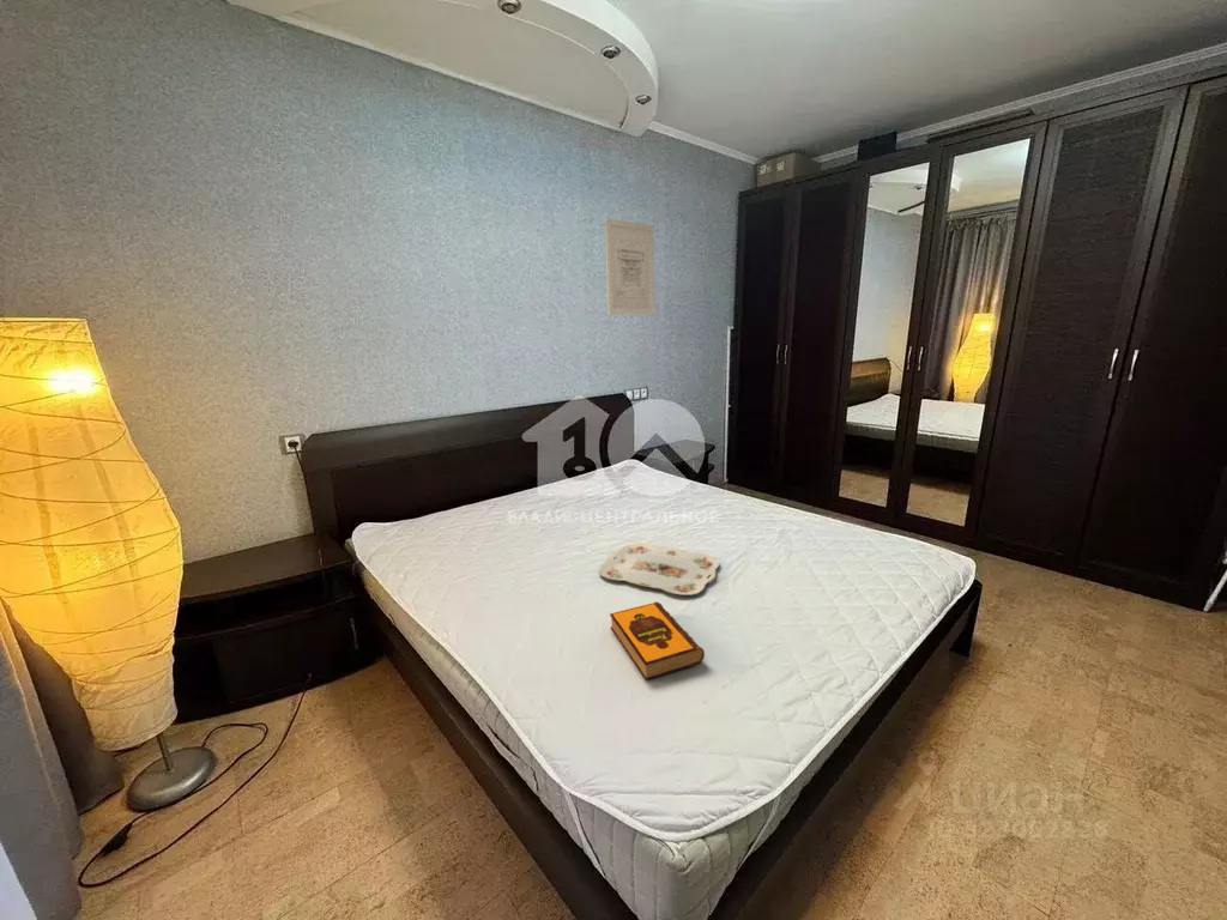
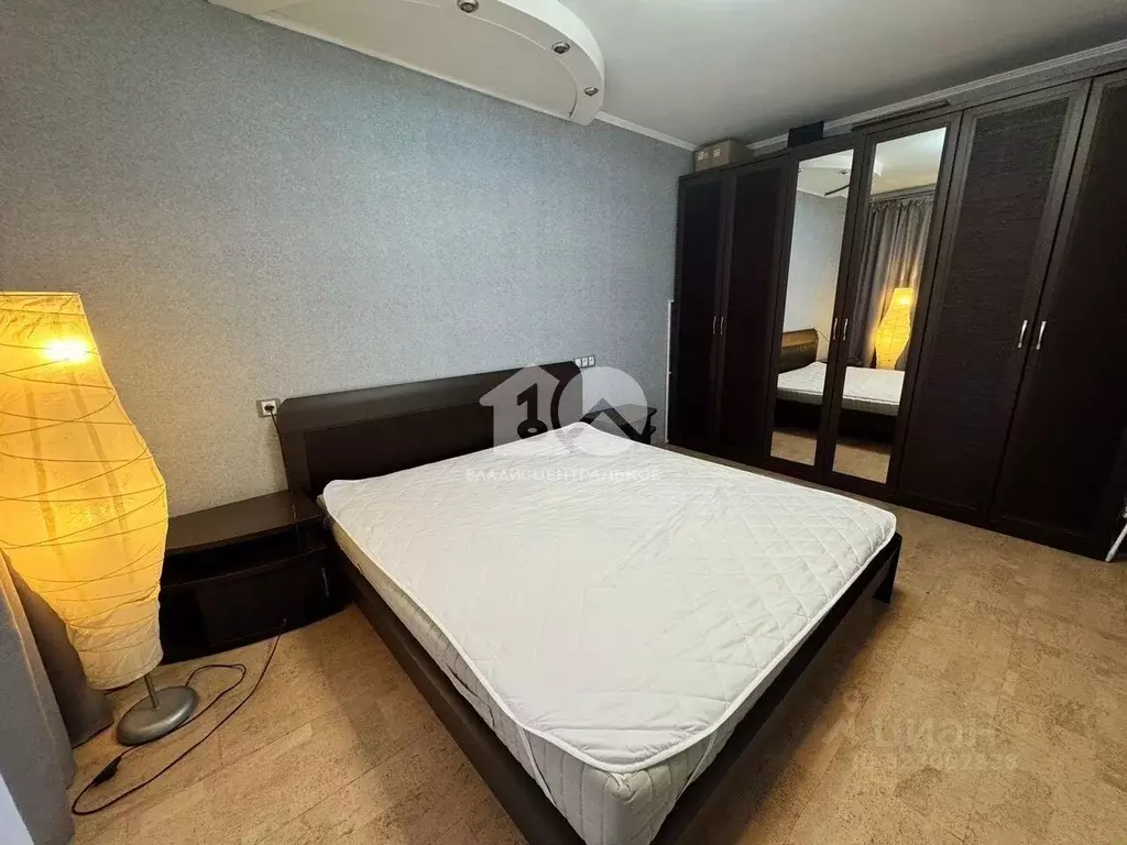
- wall art [604,217,655,315]
- serving tray [598,541,720,597]
- hardback book [609,601,706,682]
